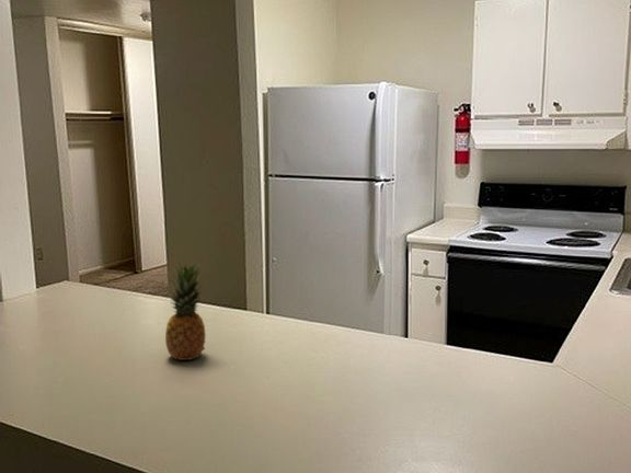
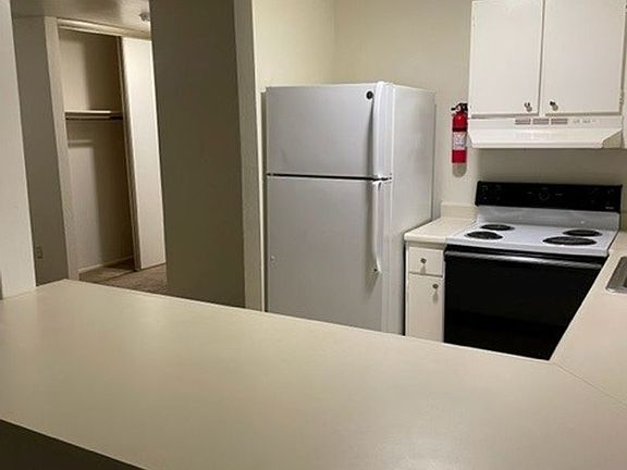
- fruit [164,261,207,361]
